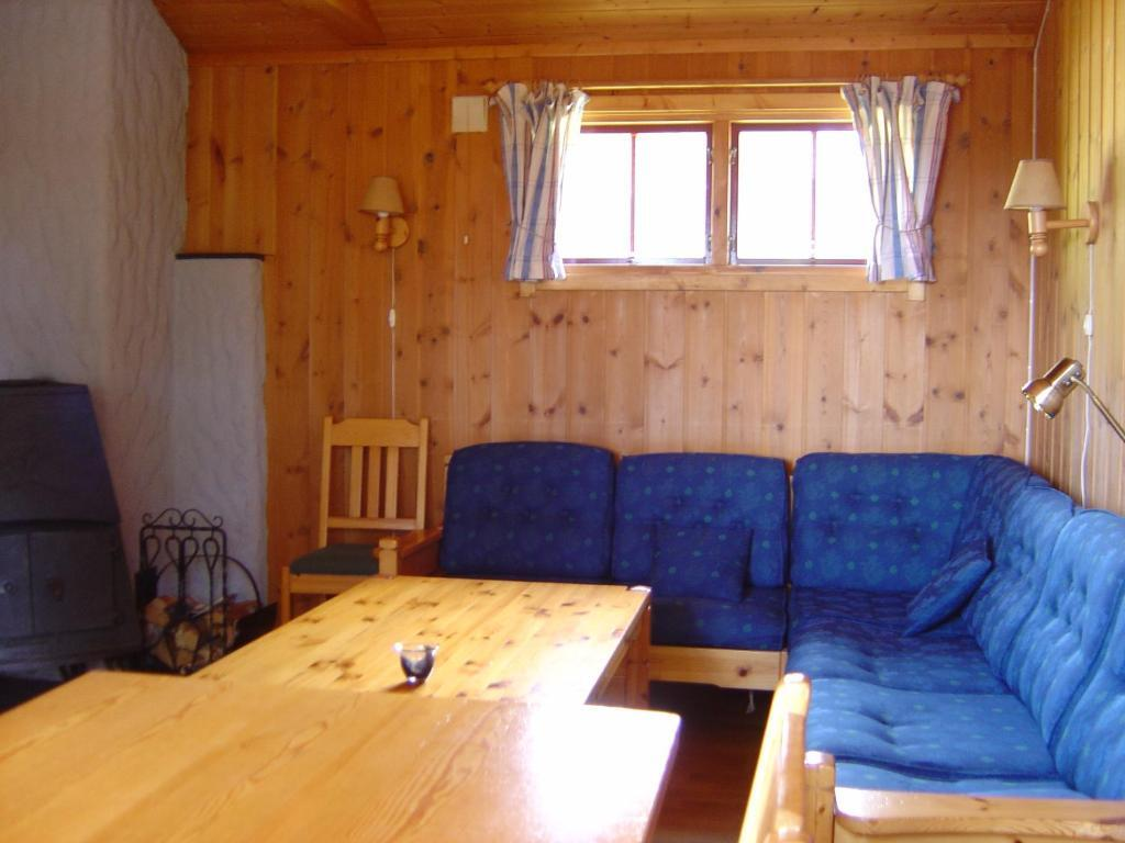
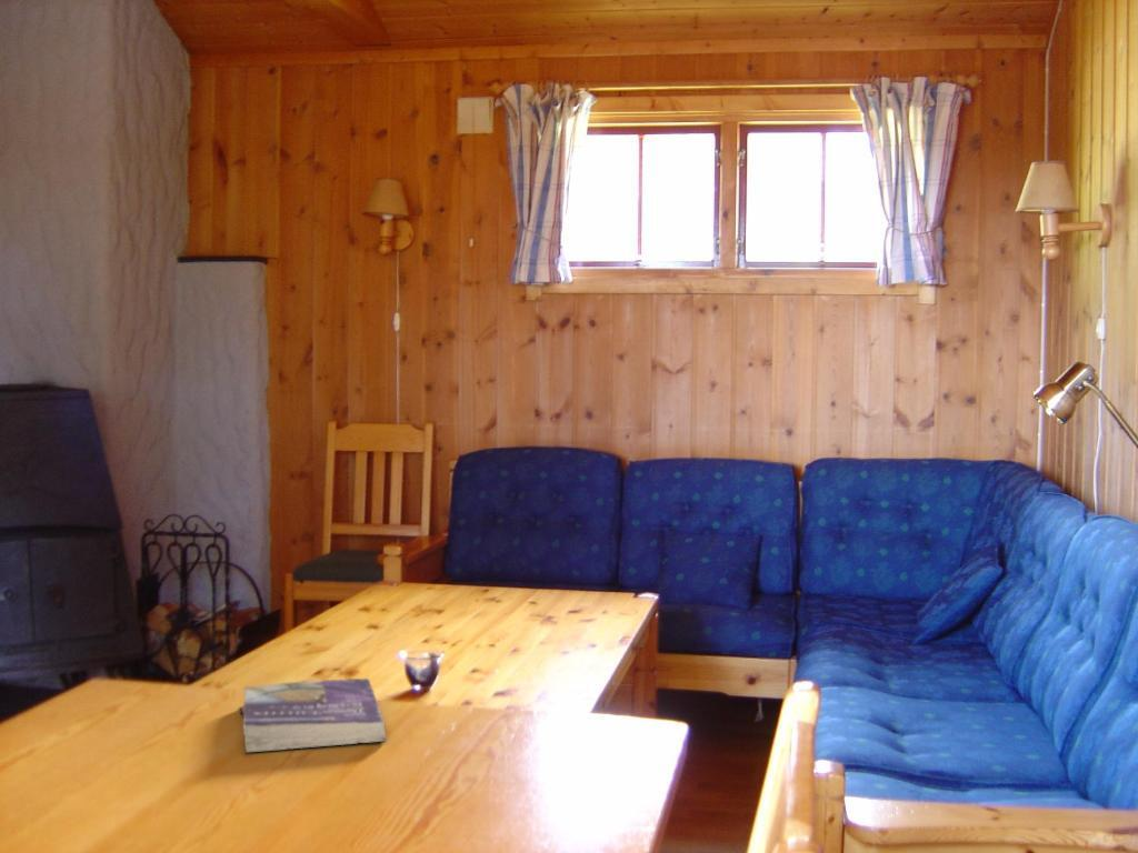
+ book [239,678,388,754]
